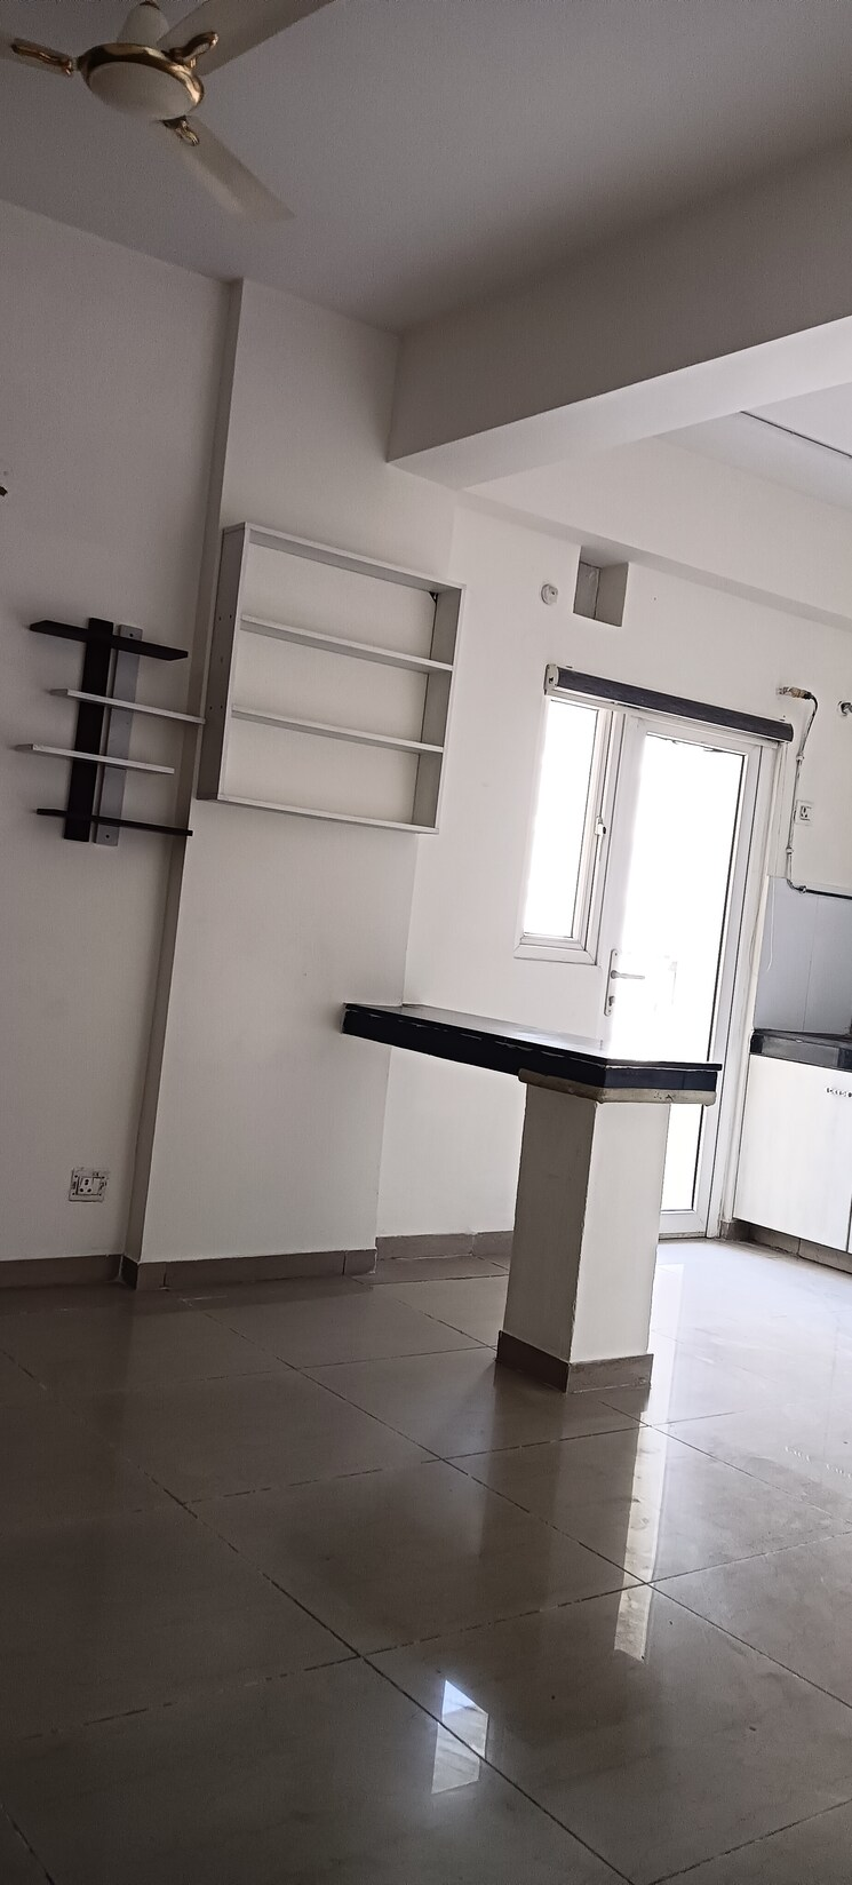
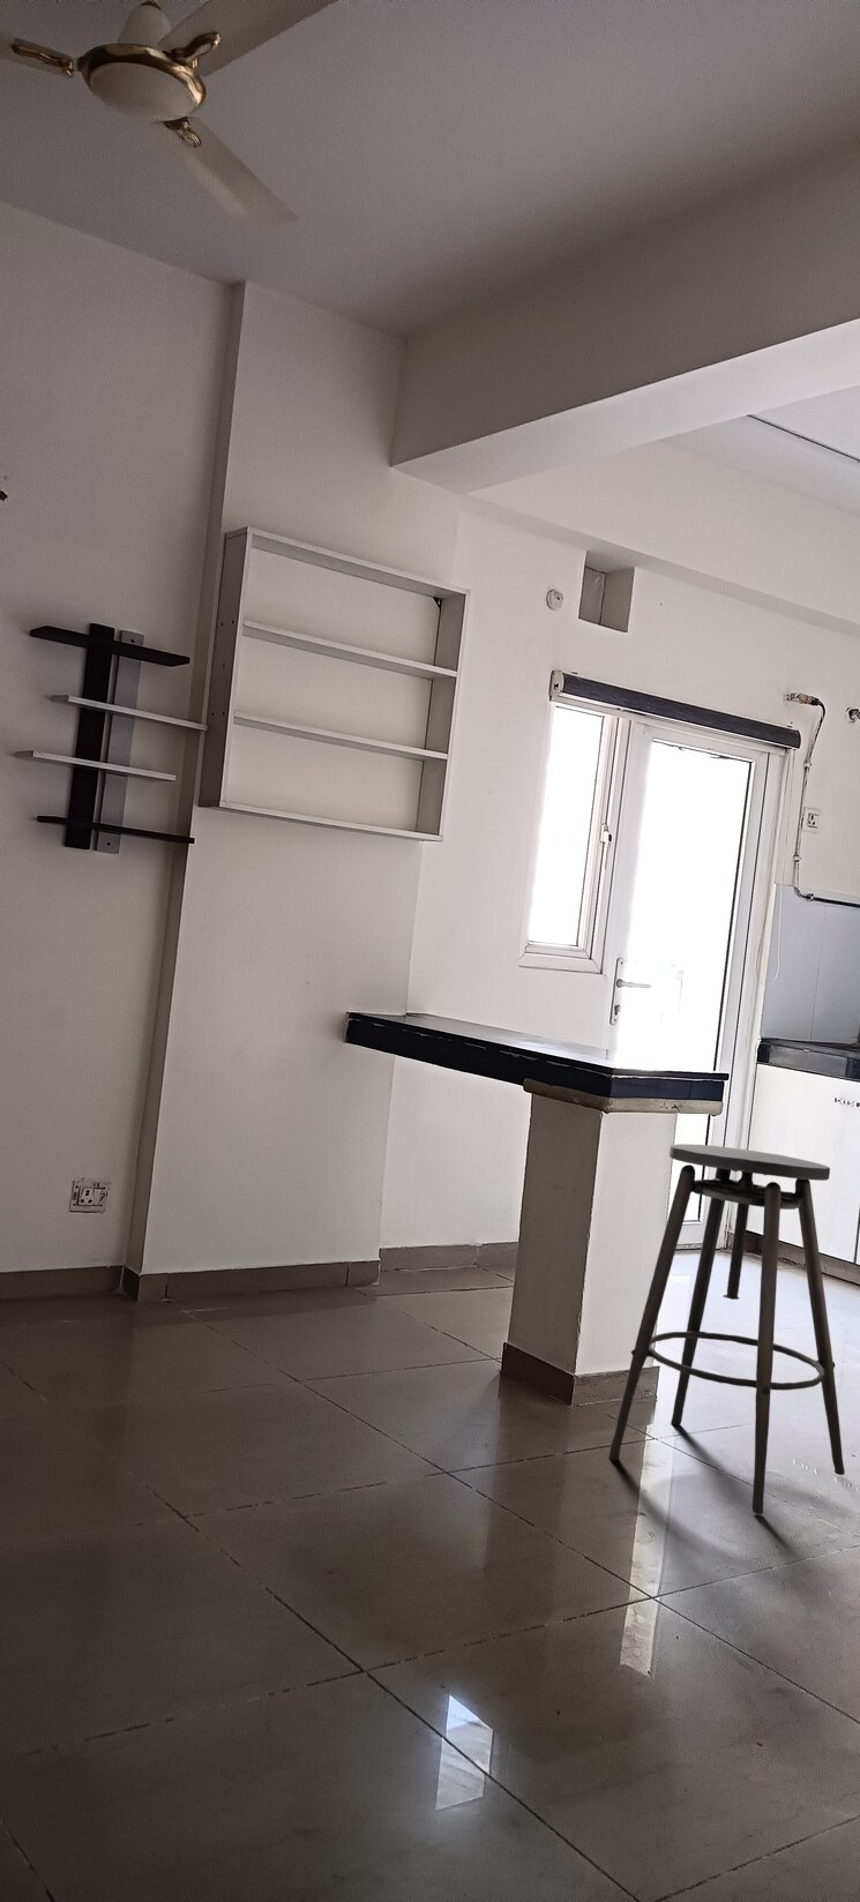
+ stool [609,1143,847,1515]
